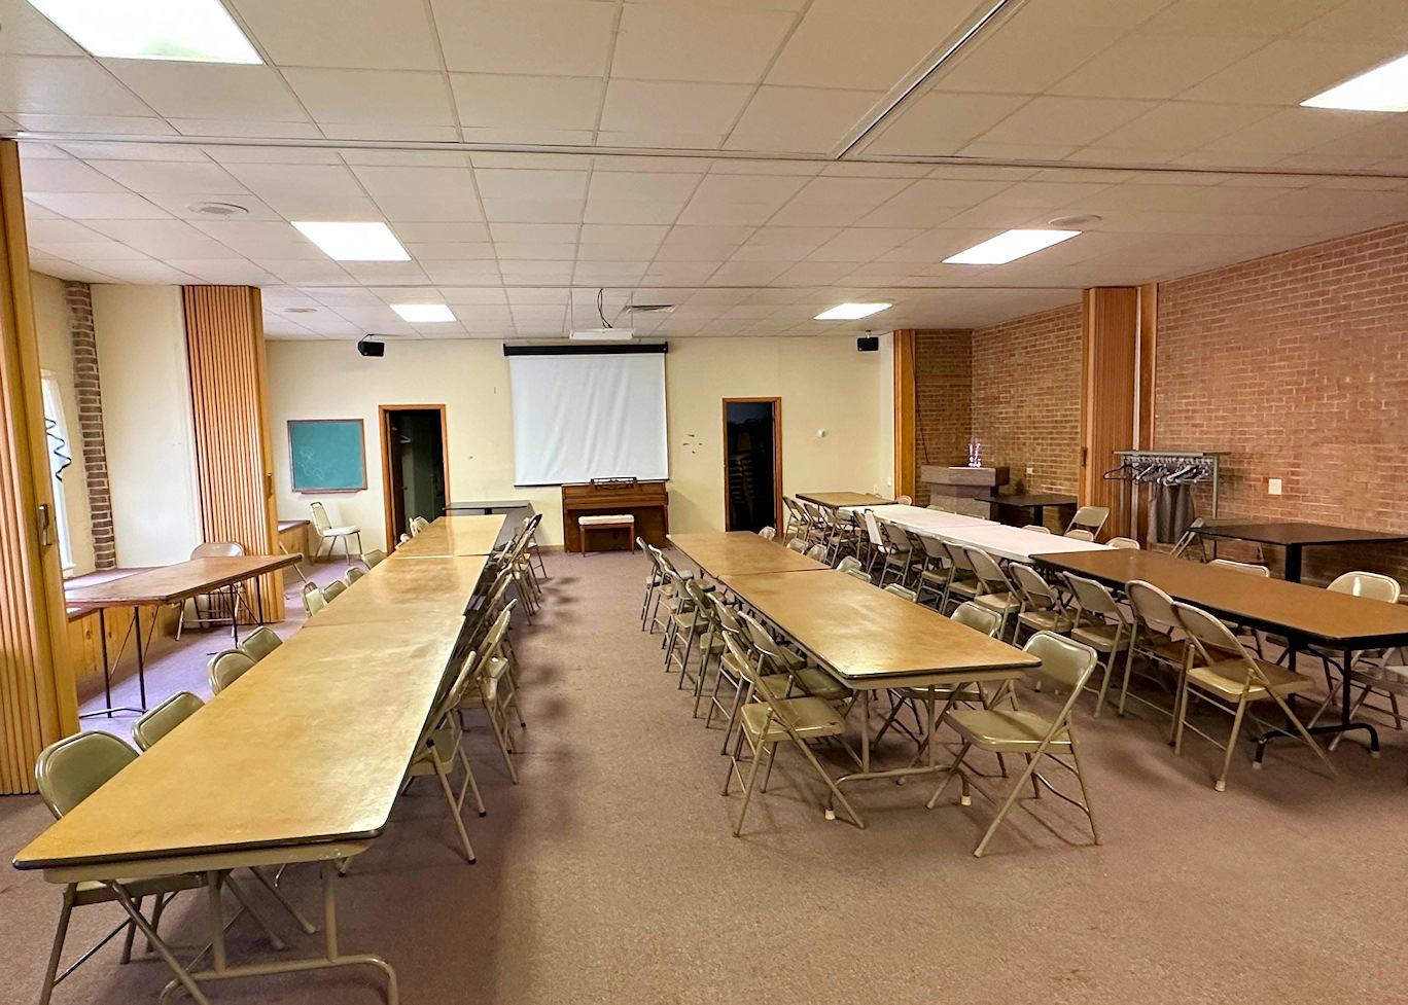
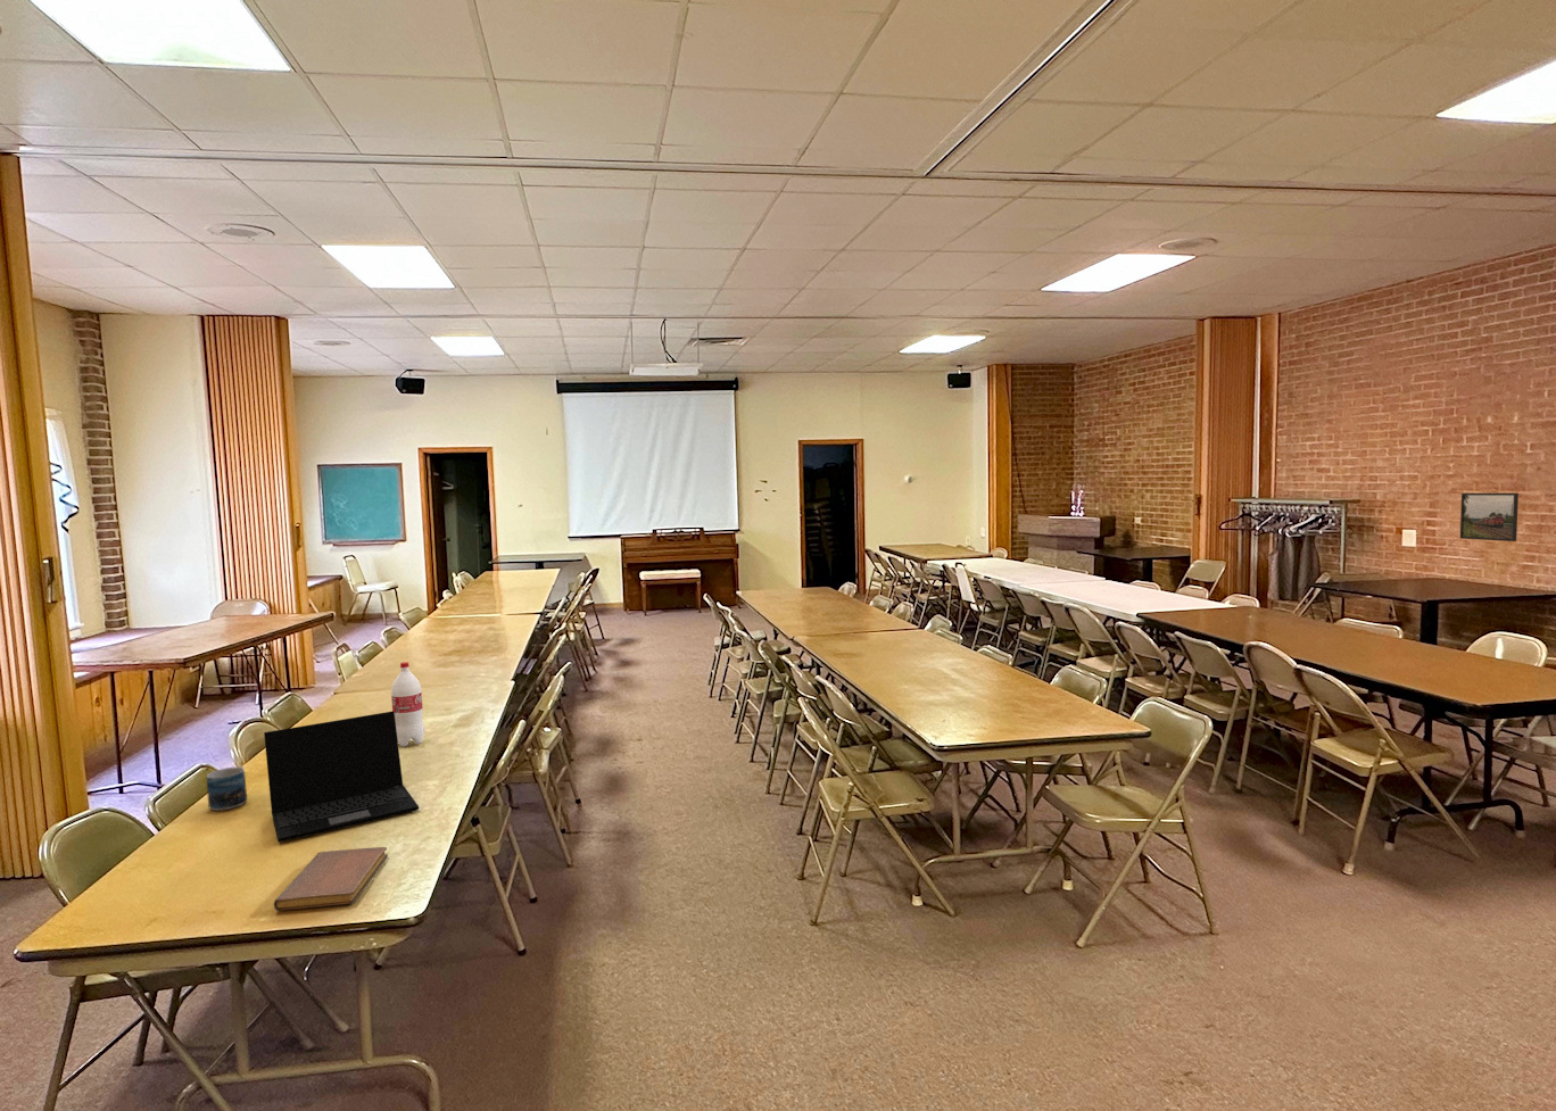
+ bottle [390,660,426,747]
+ mug [206,765,248,812]
+ laptop [263,711,420,843]
+ notebook [273,846,390,911]
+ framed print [1460,493,1520,542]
